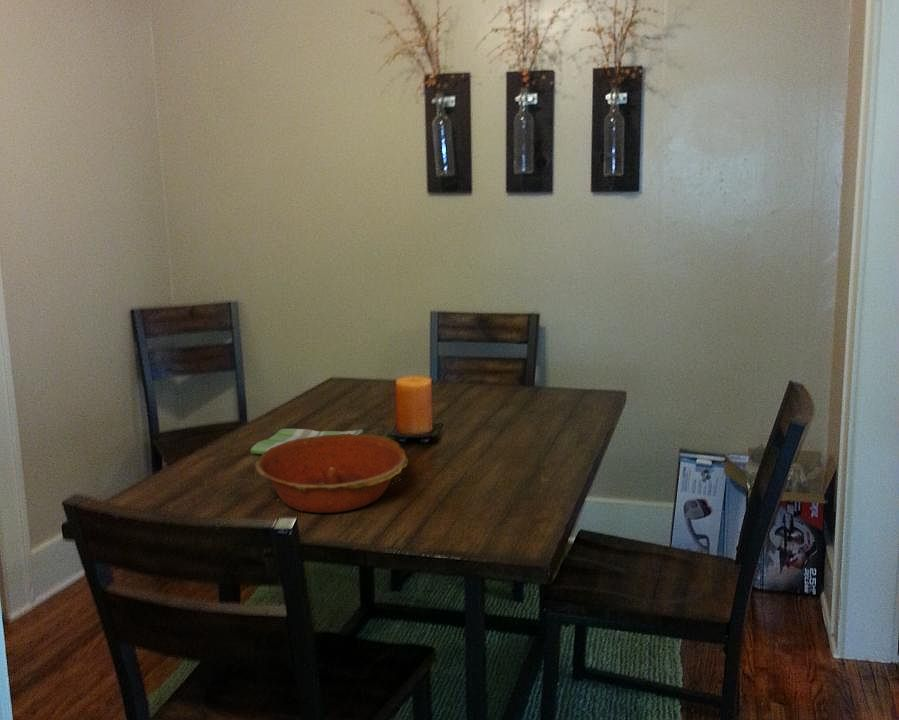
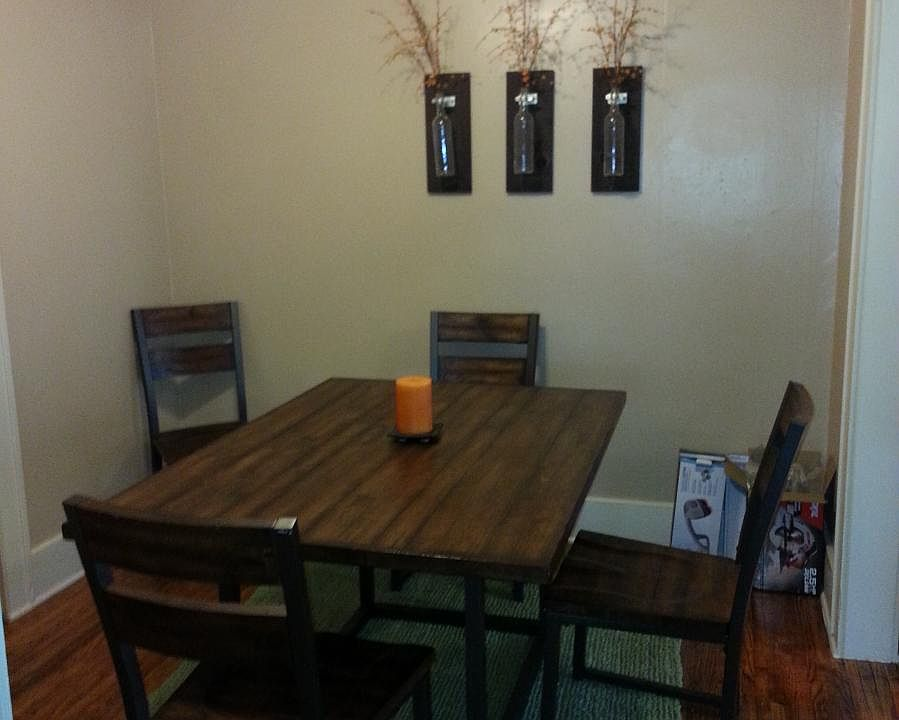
- dish towel [249,428,364,455]
- bowl [254,433,409,514]
